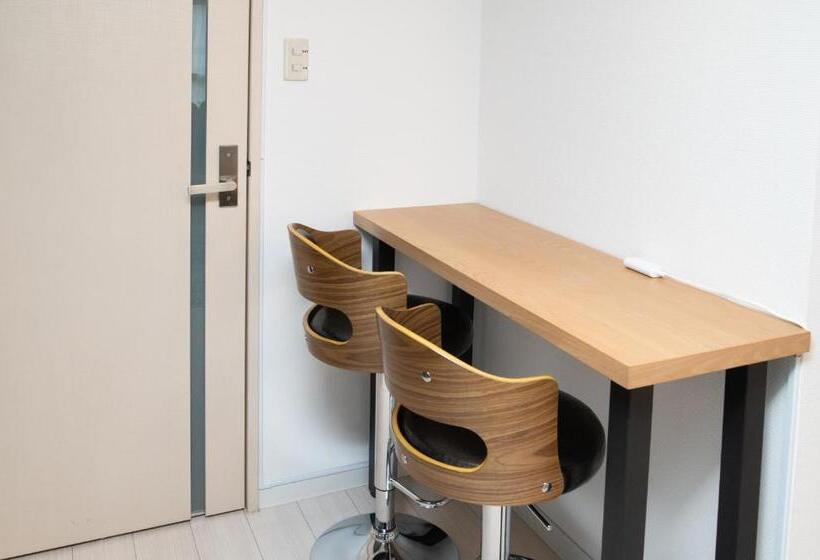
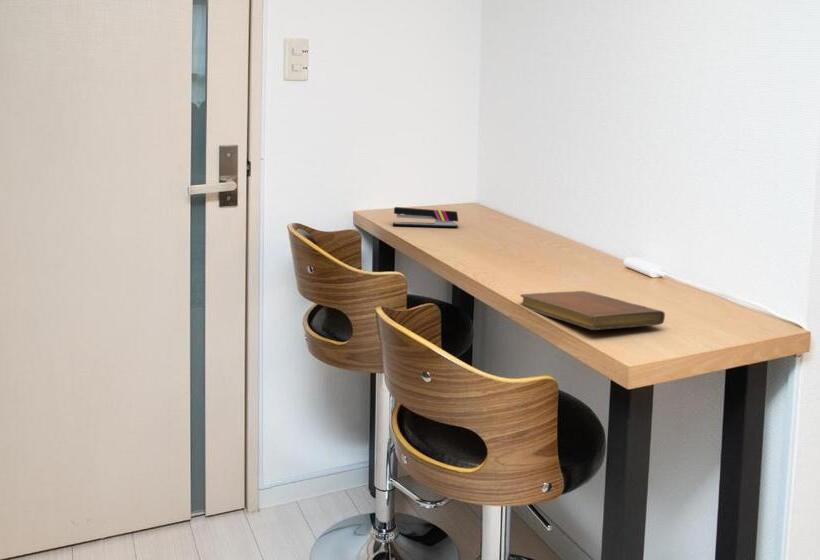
+ notebook [519,290,666,331]
+ stapler [392,206,459,228]
